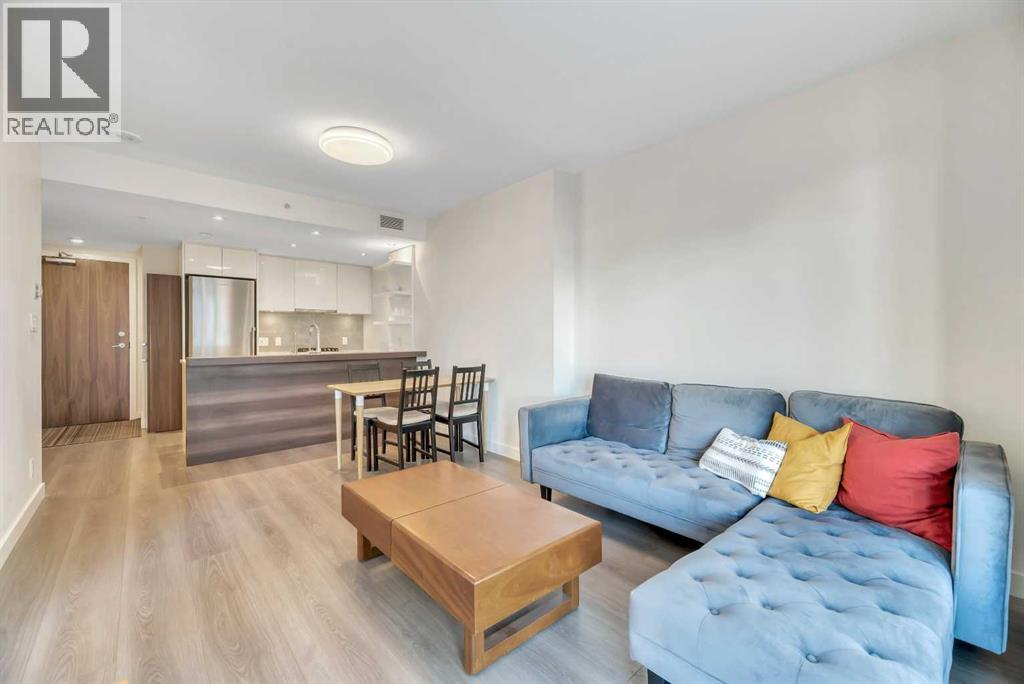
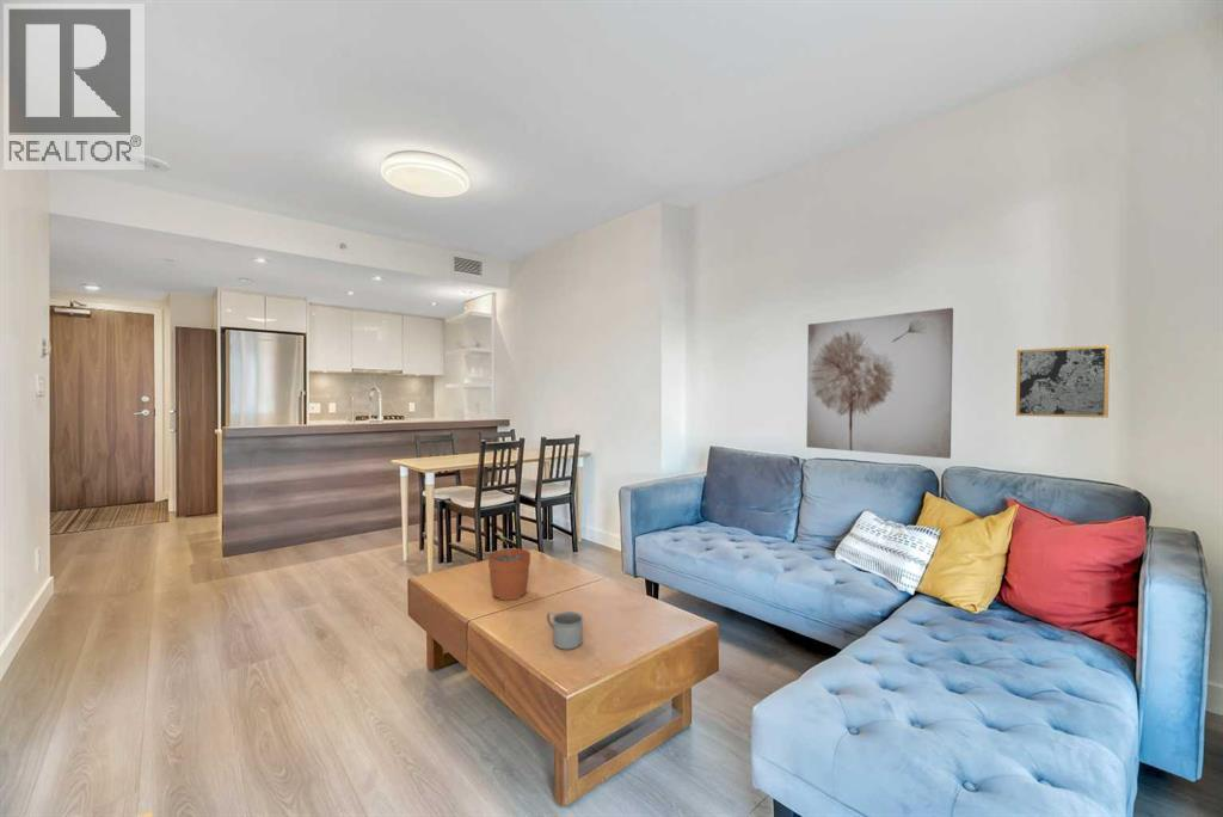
+ wall art [805,307,954,460]
+ wall art [1015,344,1111,419]
+ plant pot [487,535,531,602]
+ mug [546,610,585,651]
